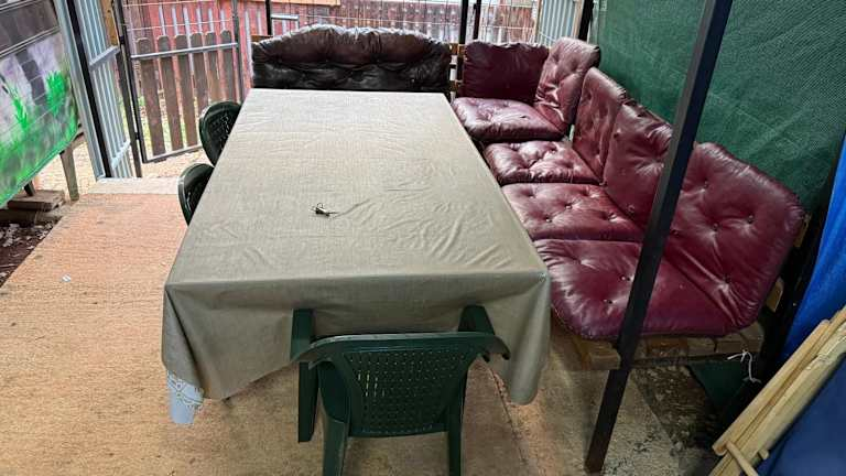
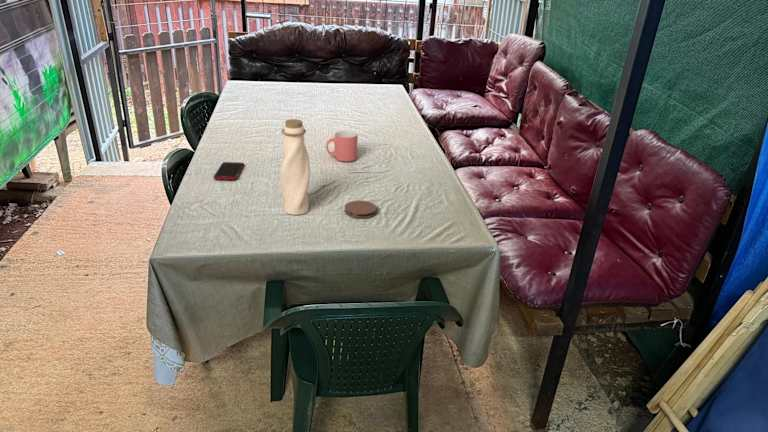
+ mug [325,130,359,163]
+ cell phone [213,161,245,181]
+ coaster [344,199,377,219]
+ water bottle [279,118,311,216]
